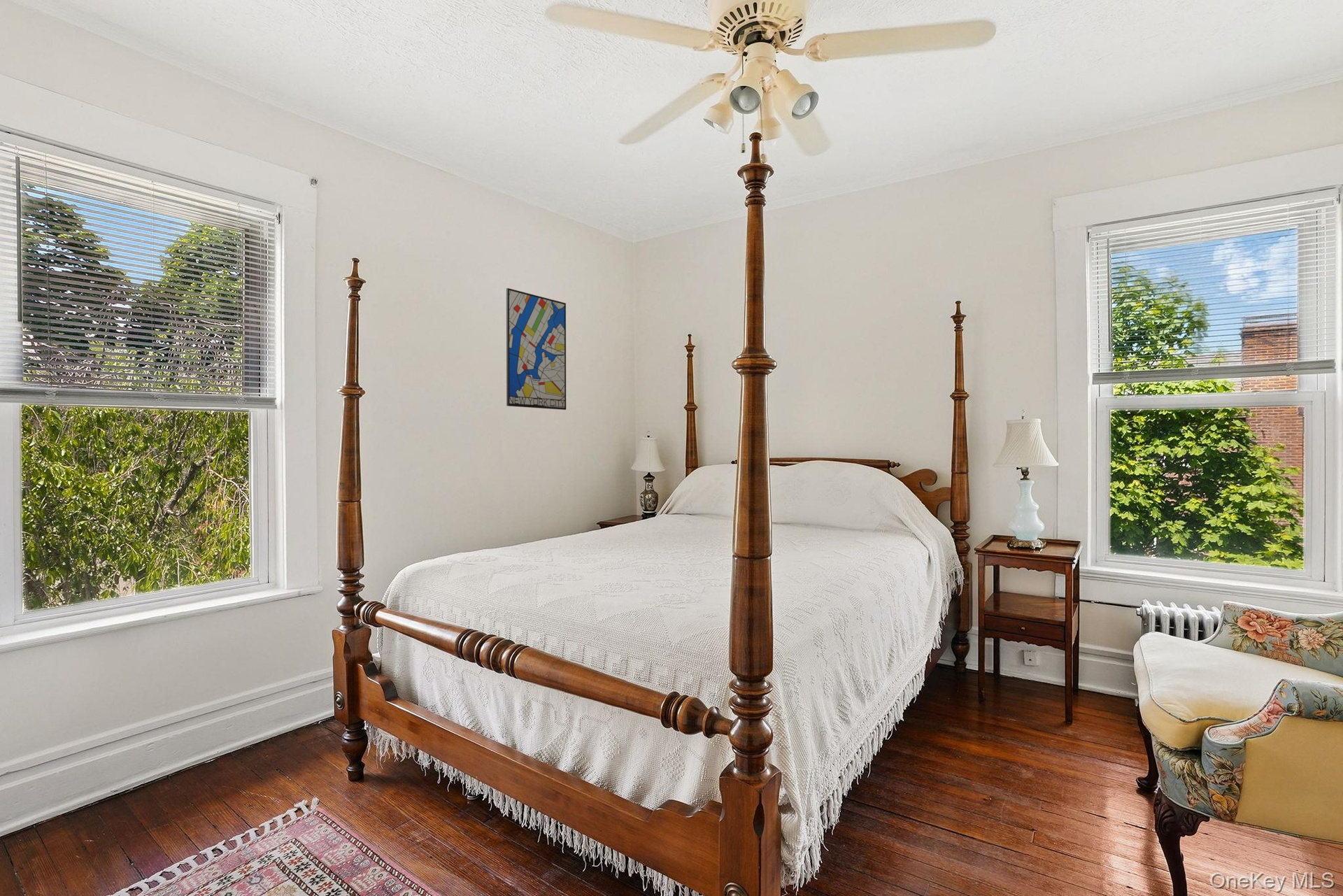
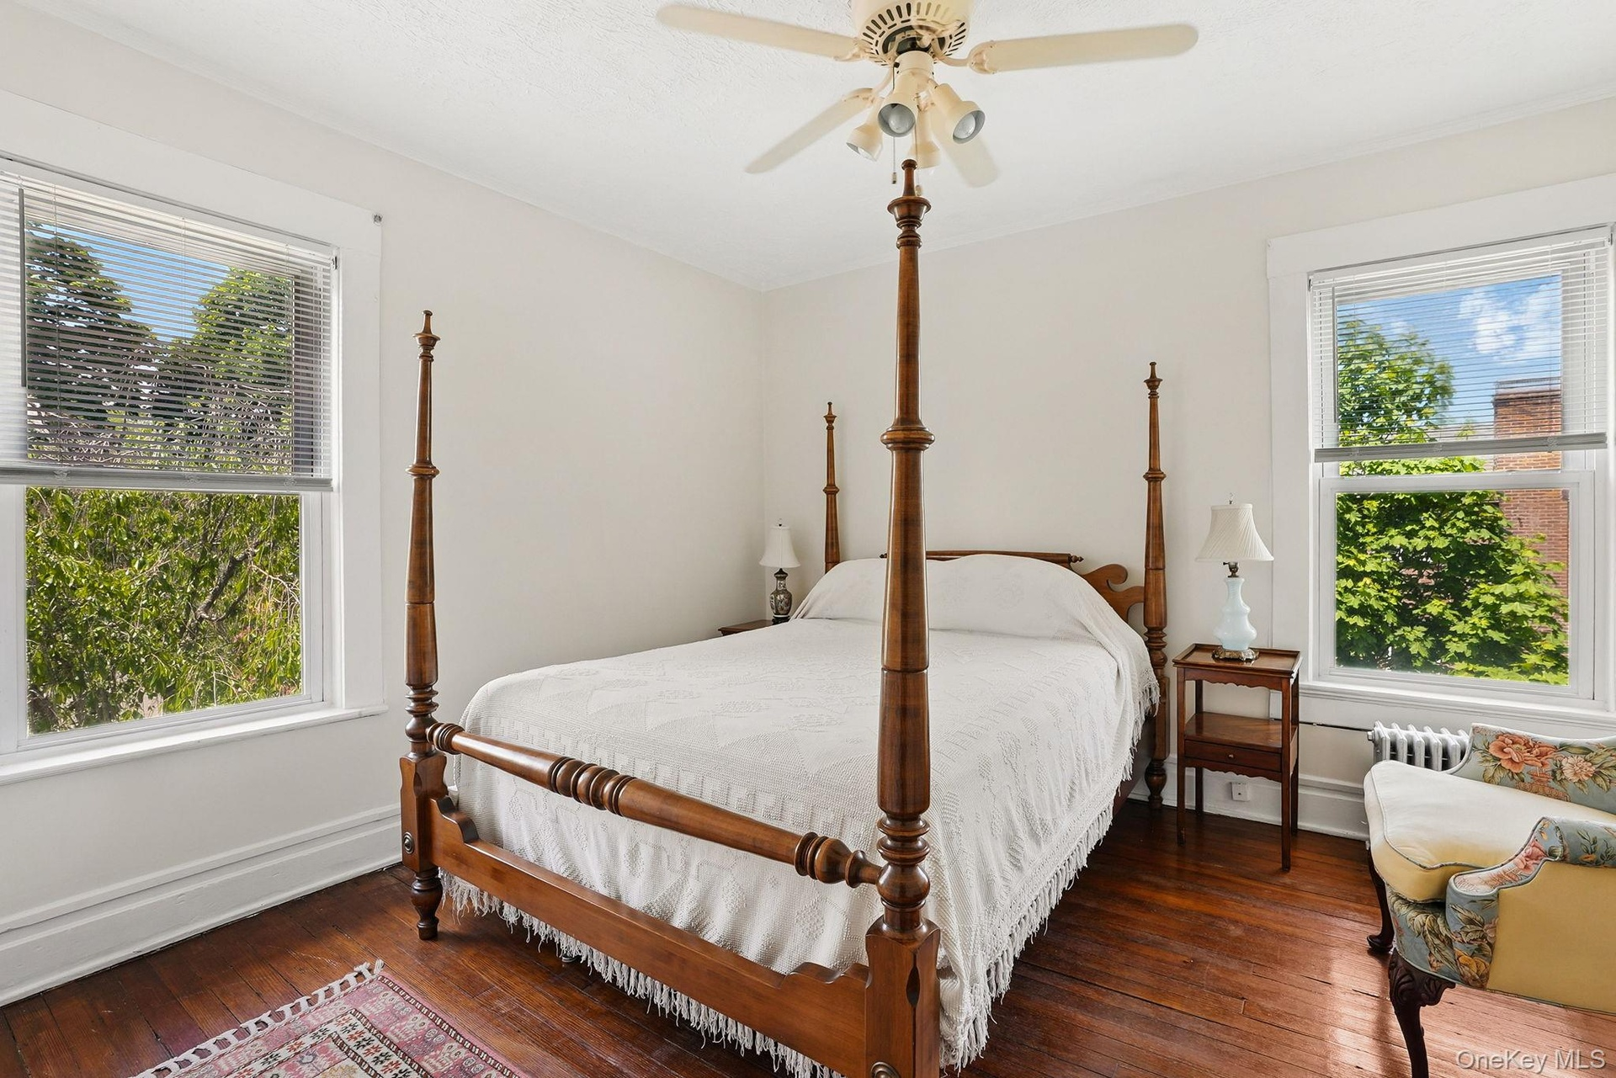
- wall art [506,287,567,411]
